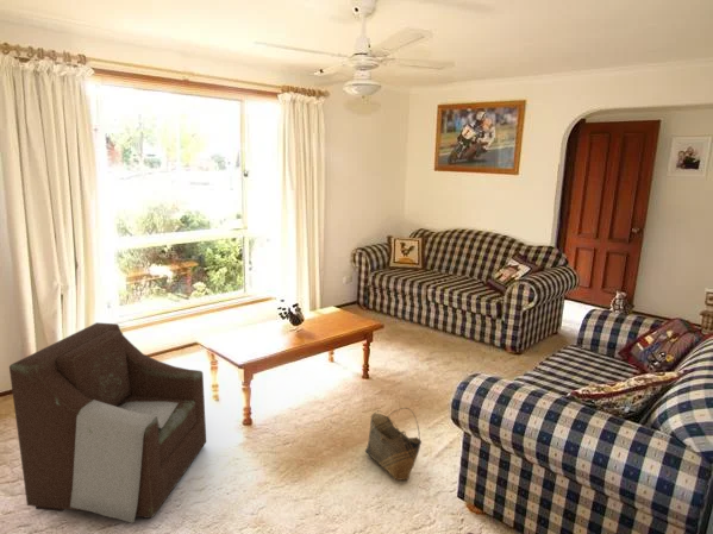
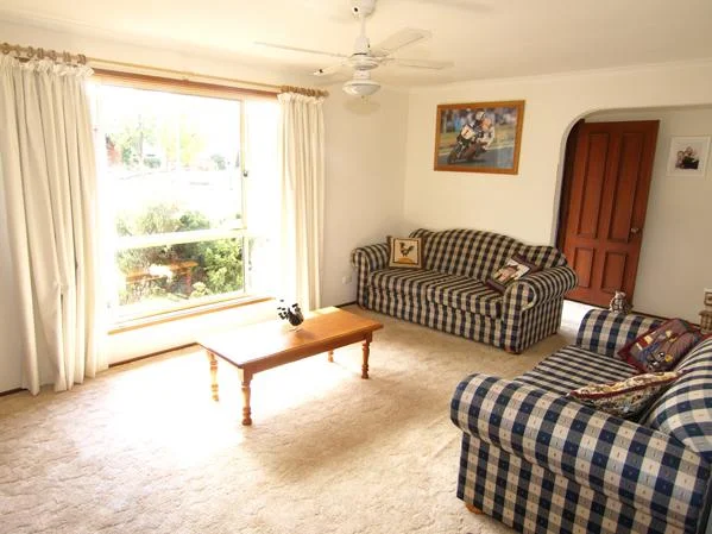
- armchair [8,321,207,524]
- basket [364,407,423,482]
